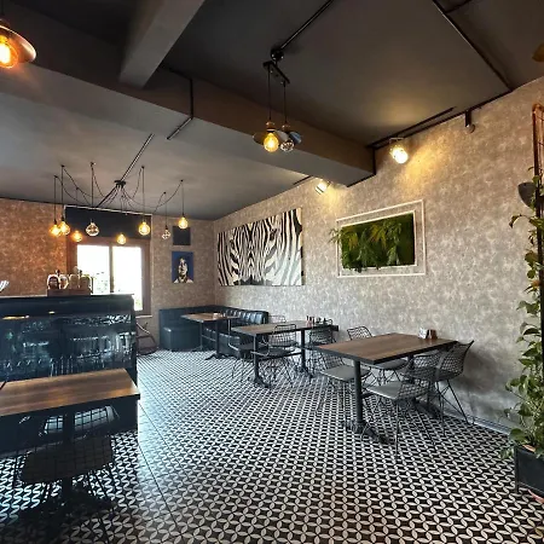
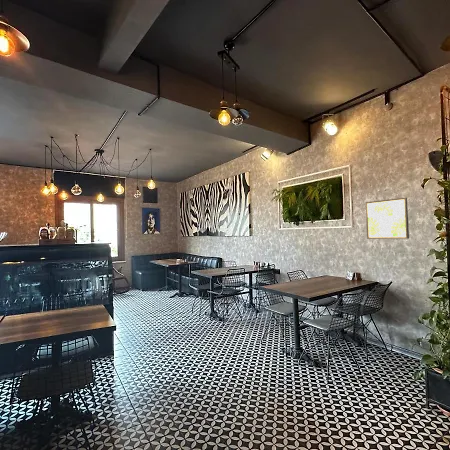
+ wall art [365,197,410,240]
